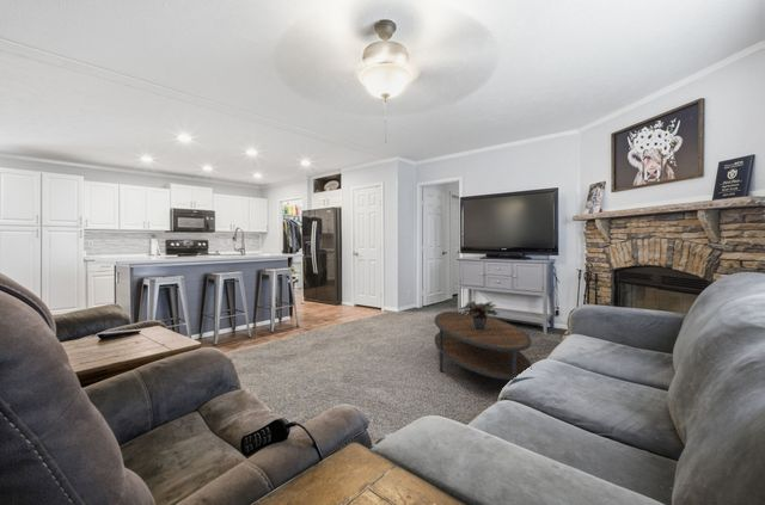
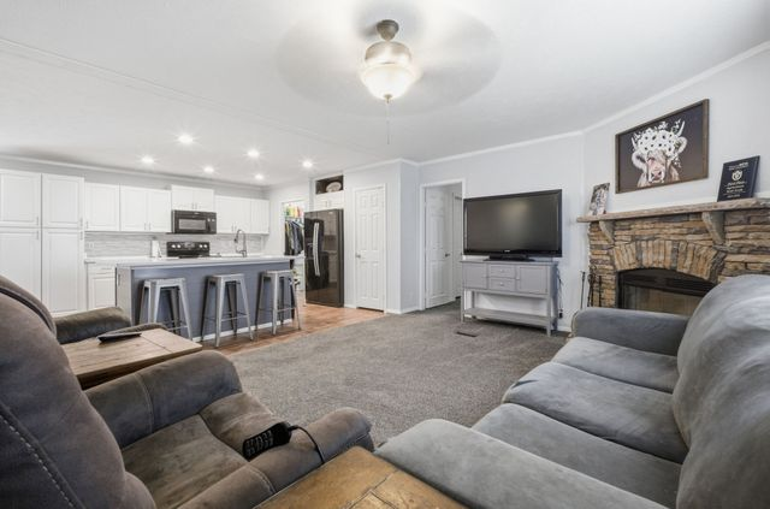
- coffee table [434,310,533,381]
- potted plant [459,300,500,331]
